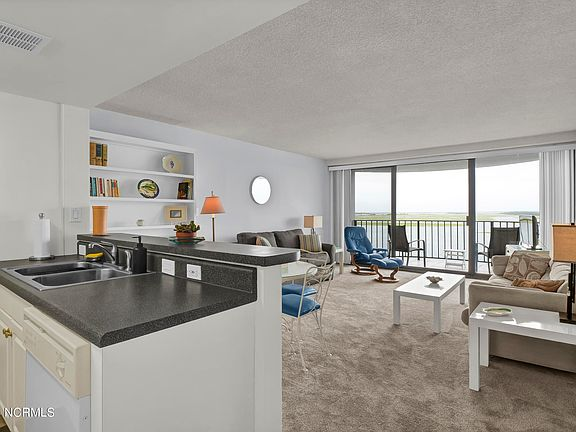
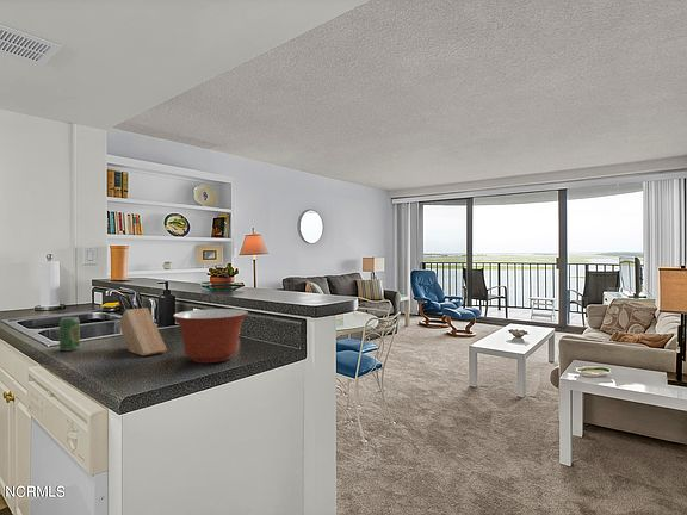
+ beverage can [58,316,81,352]
+ knife block [117,293,168,356]
+ mixing bowl [172,308,249,364]
